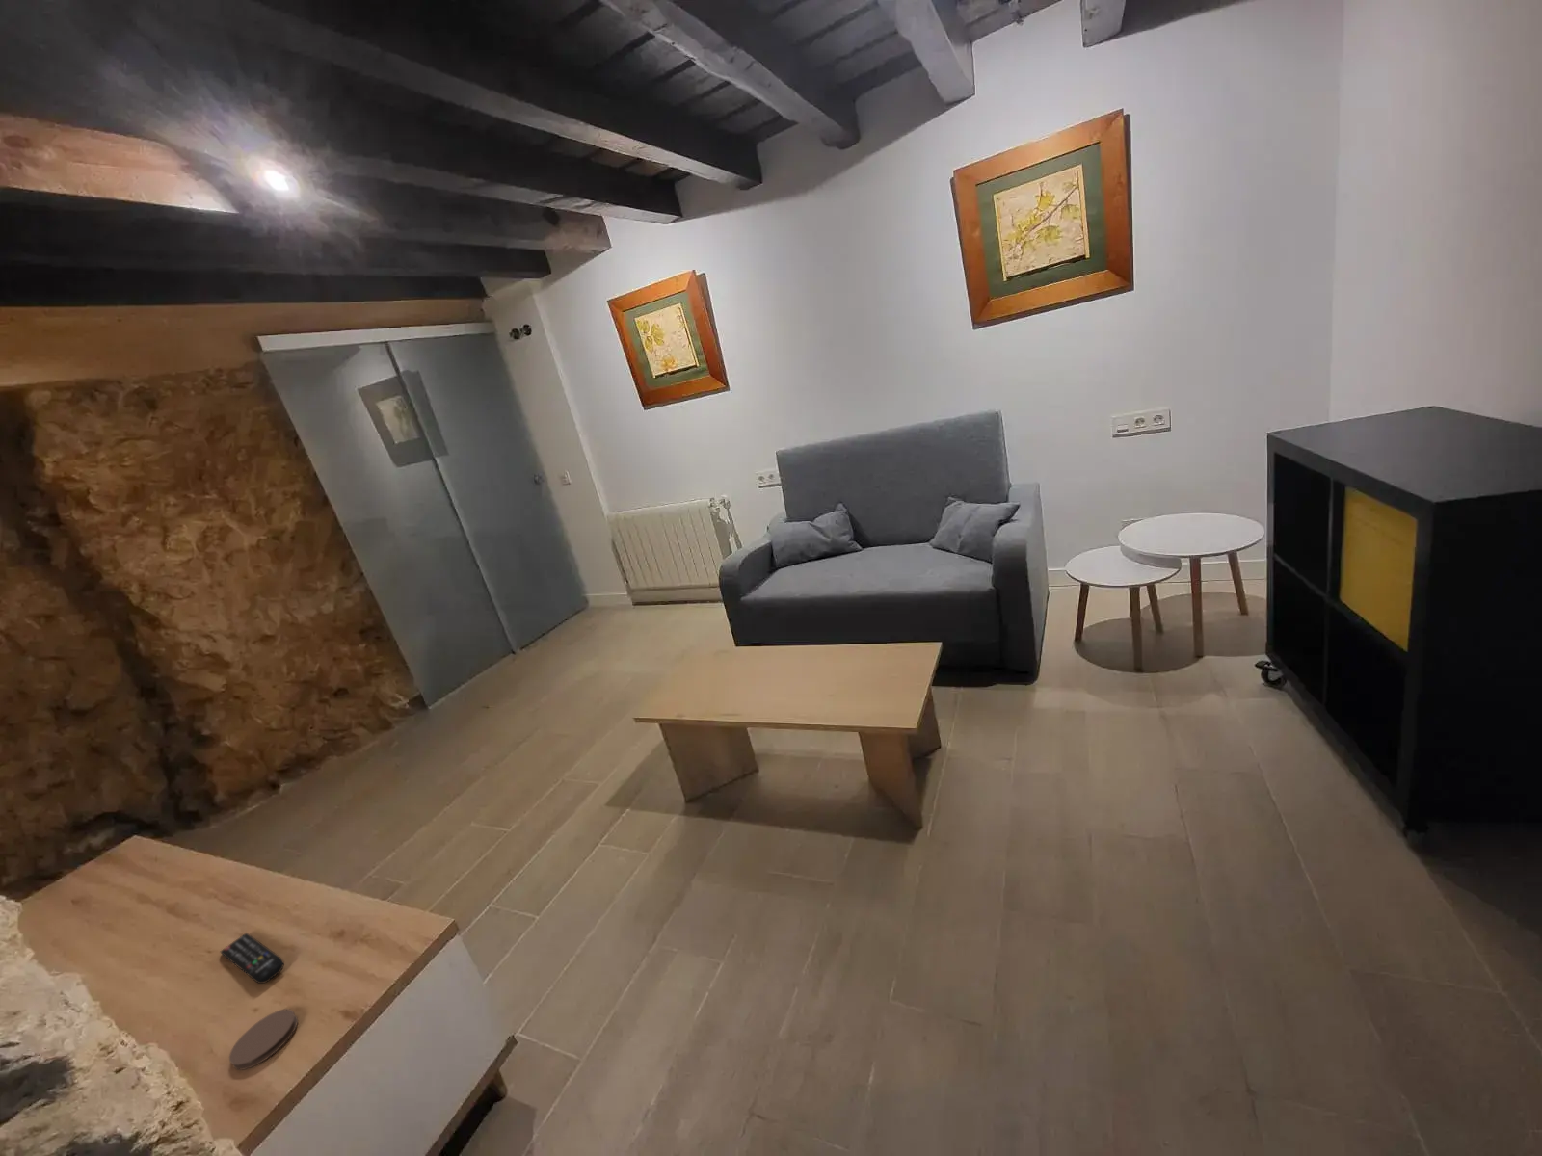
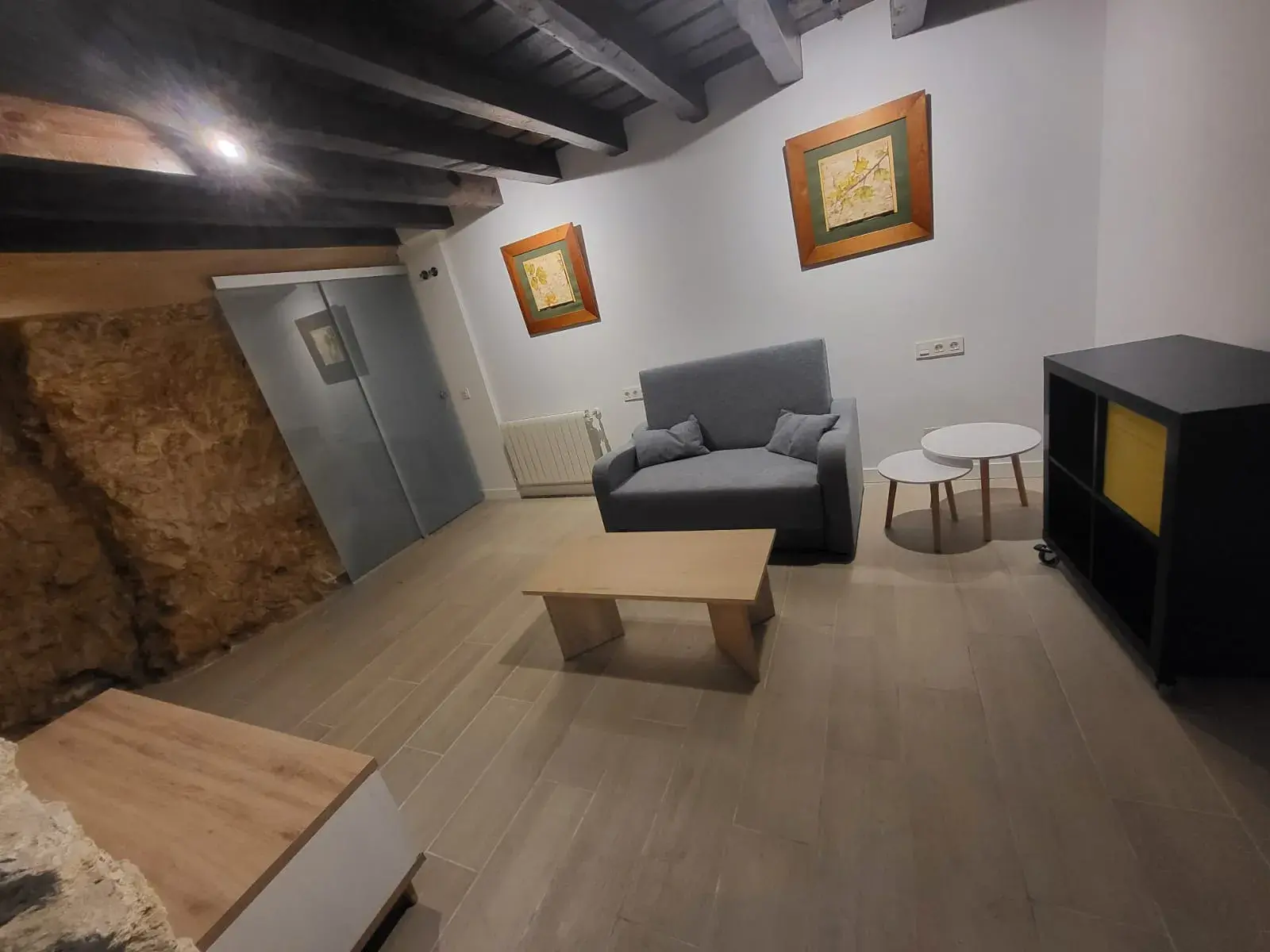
- remote control [219,931,285,985]
- coaster [228,1009,299,1071]
